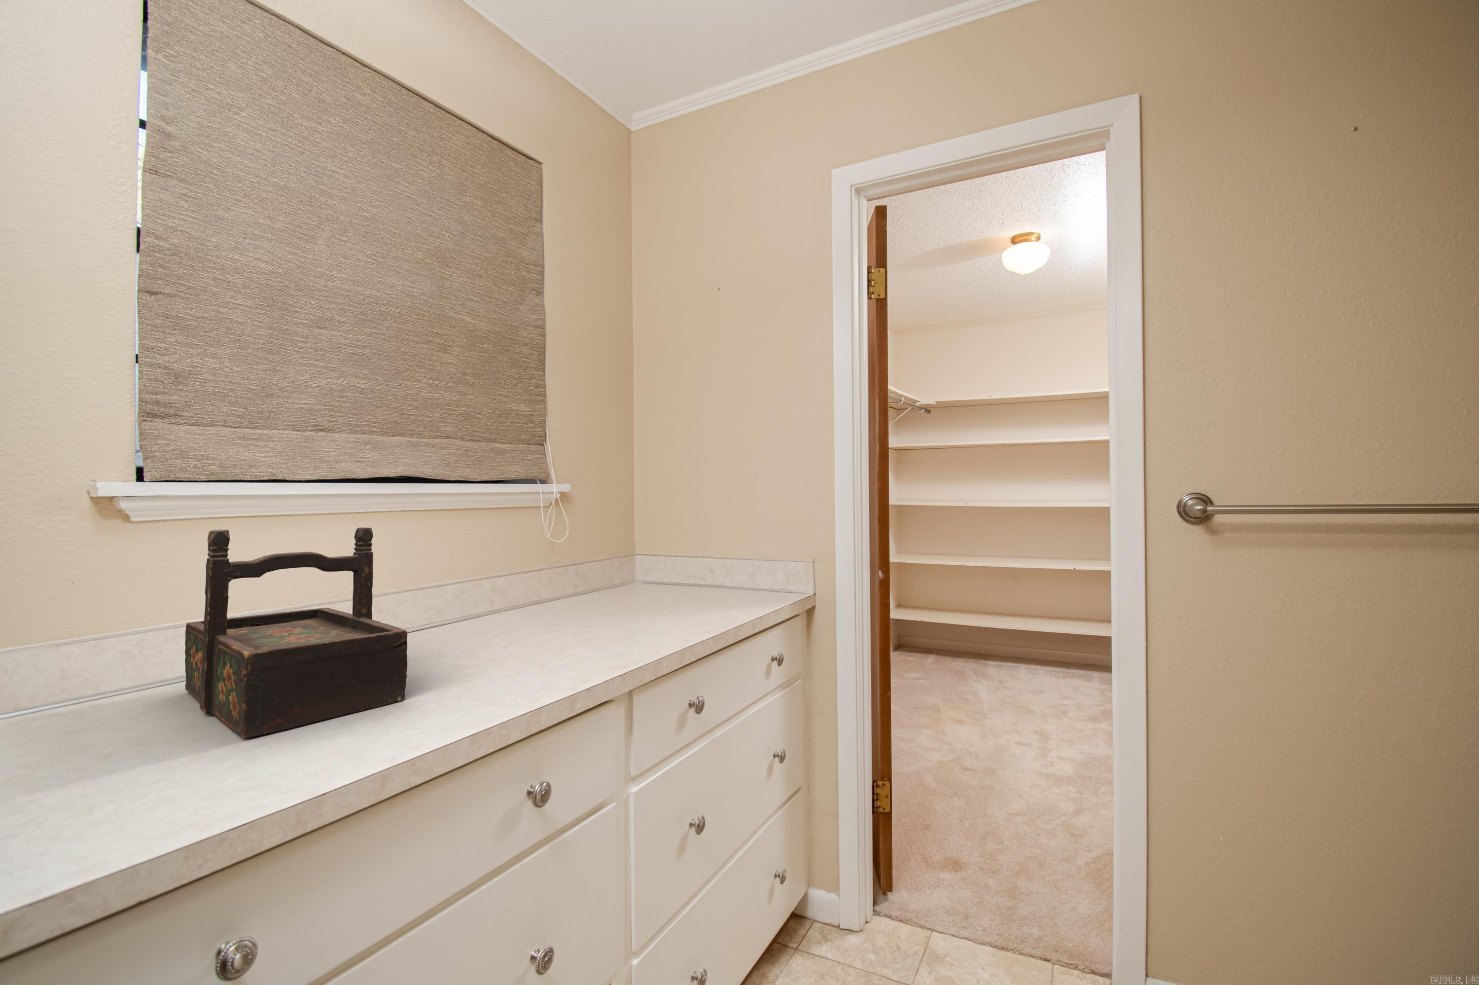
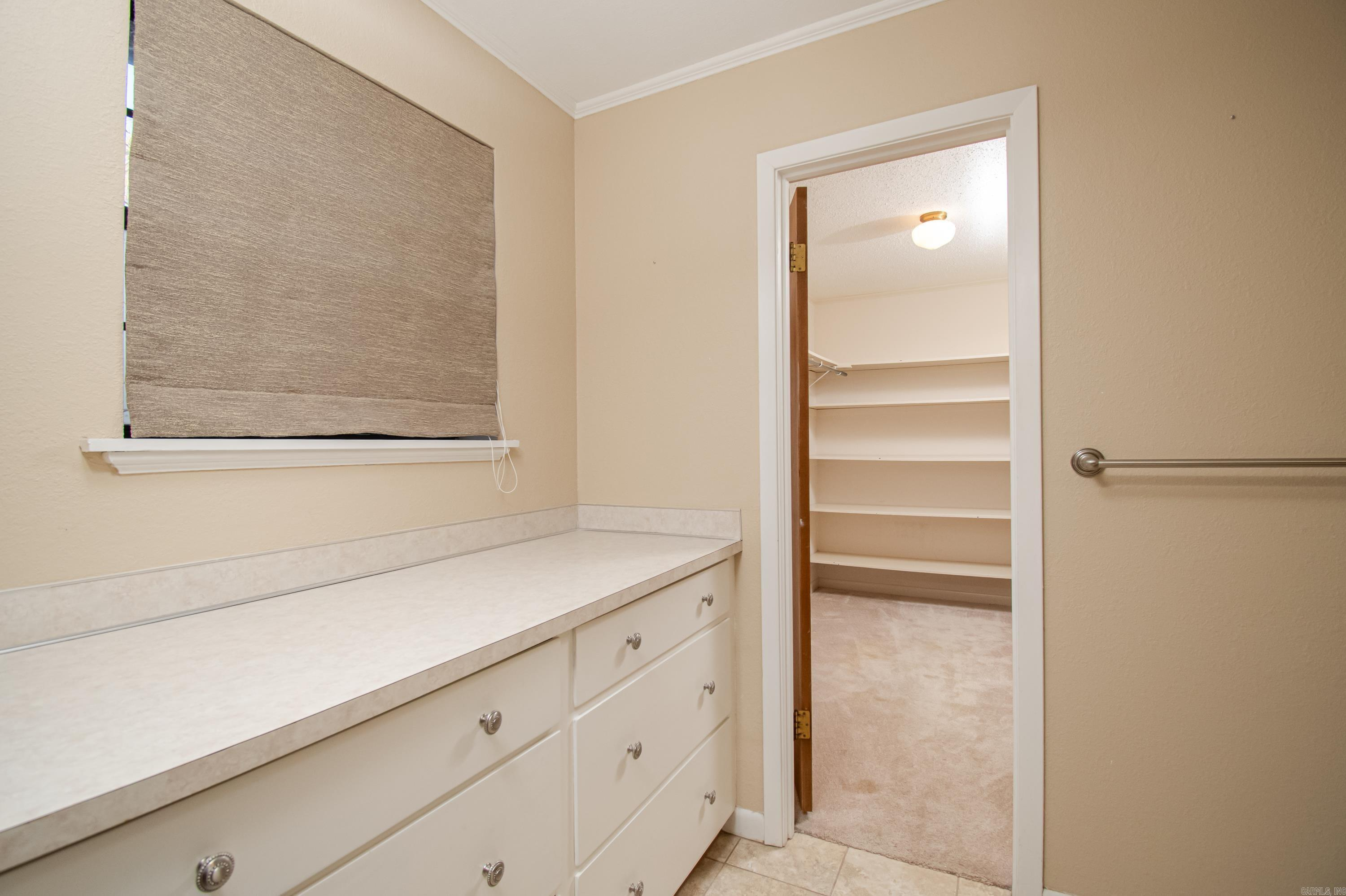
- decorative box [185,527,408,739]
